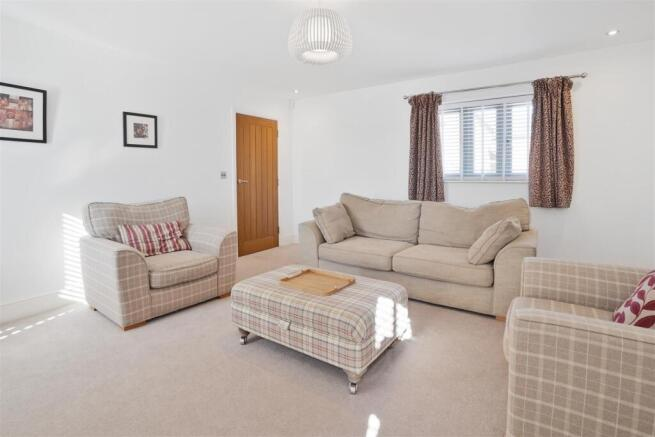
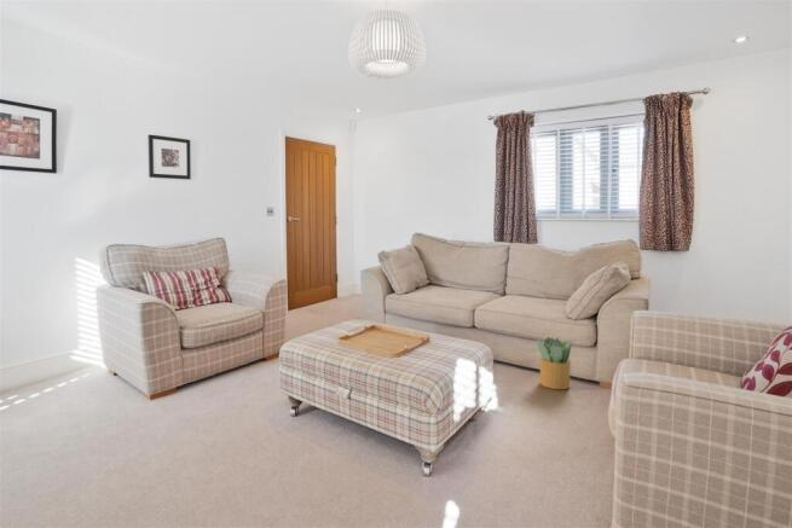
+ potted plant [536,336,573,390]
